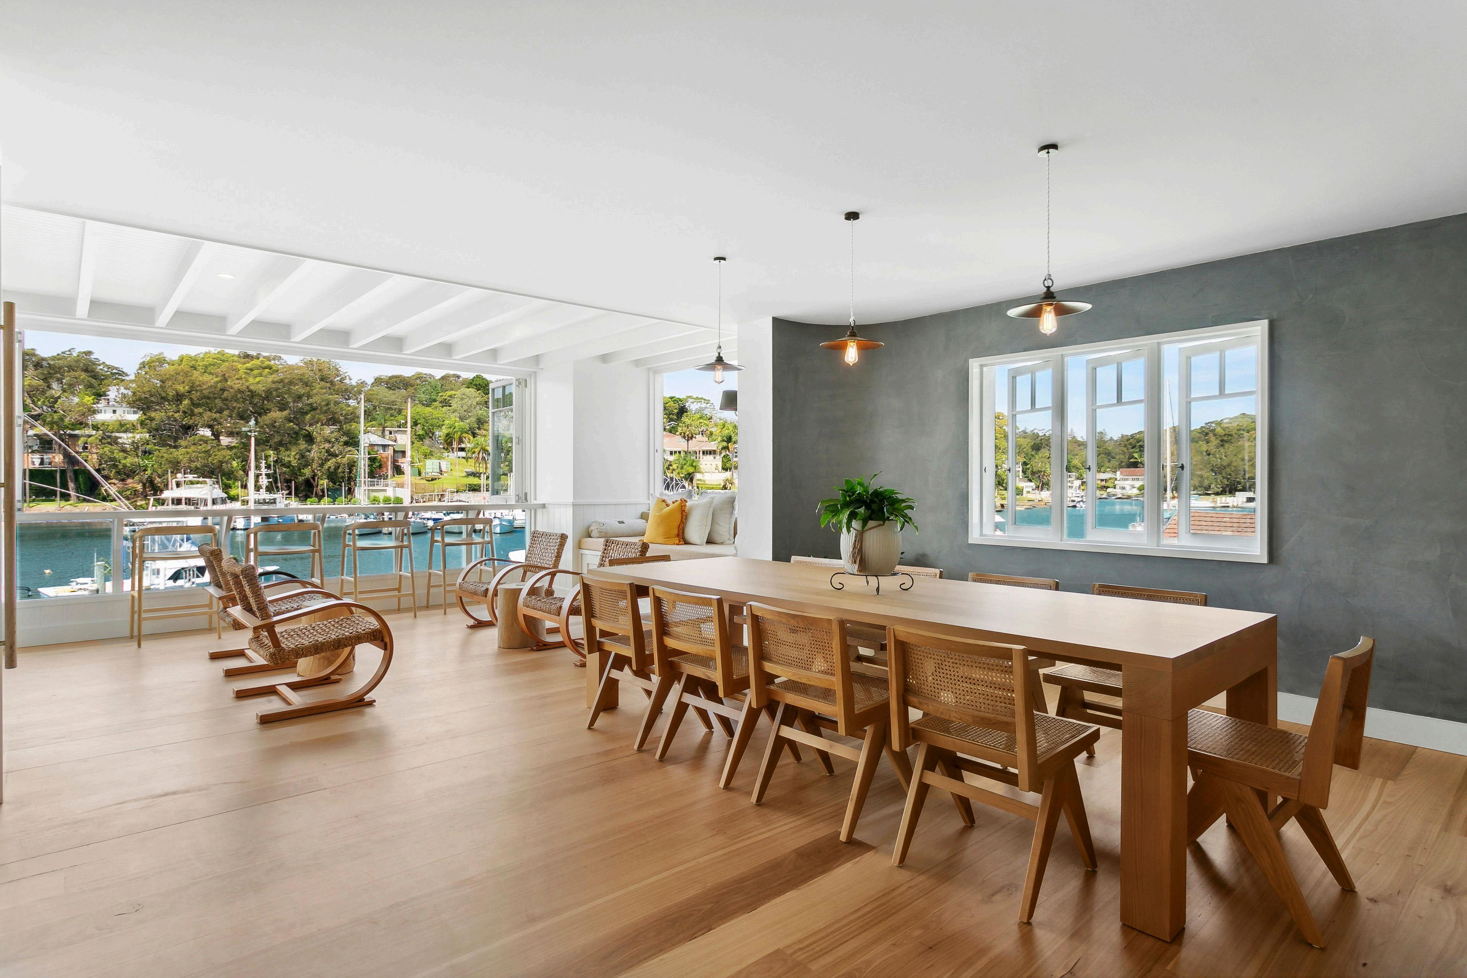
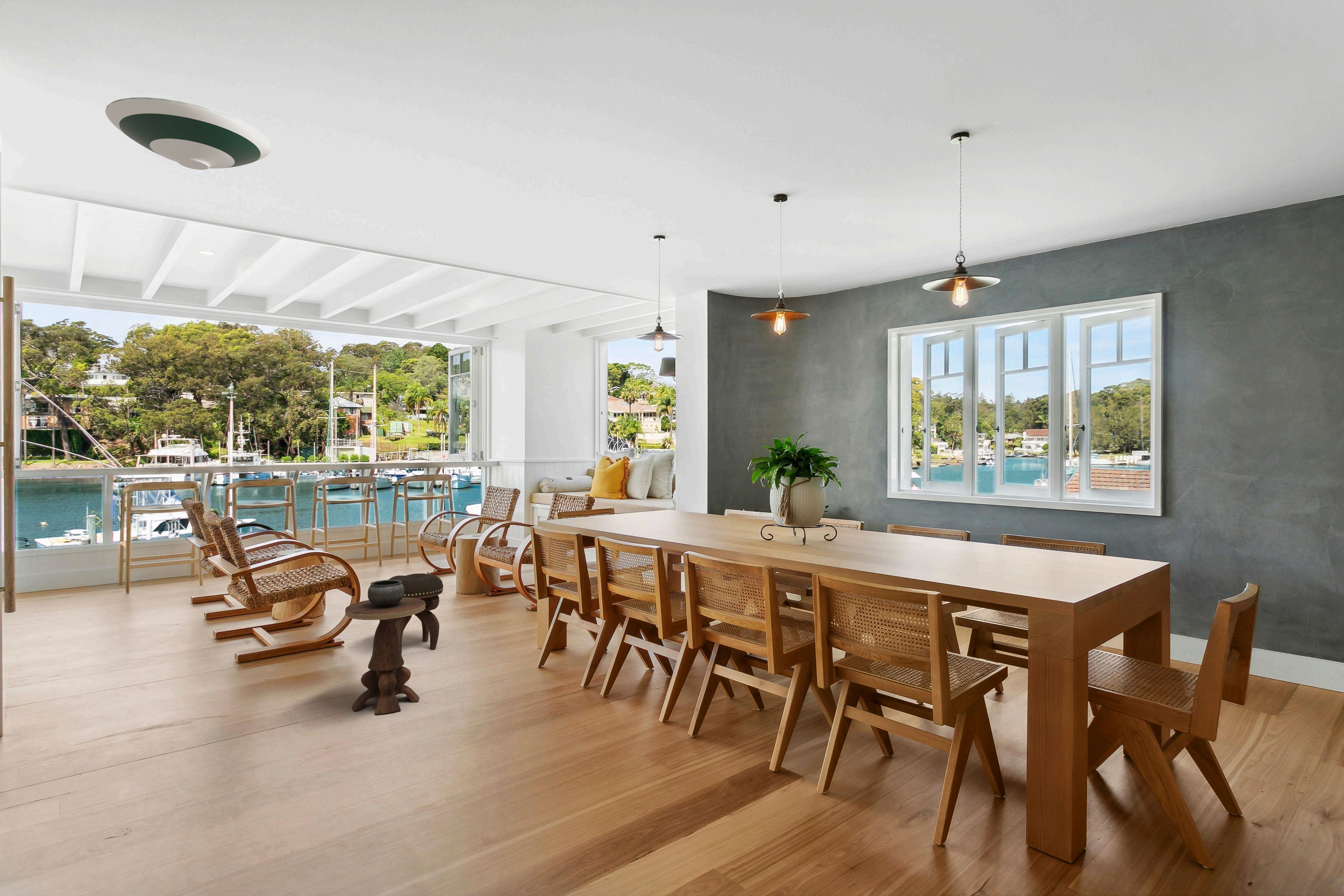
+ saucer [105,97,272,170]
+ footstool [388,573,443,654]
+ side table [345,580,425,715]
